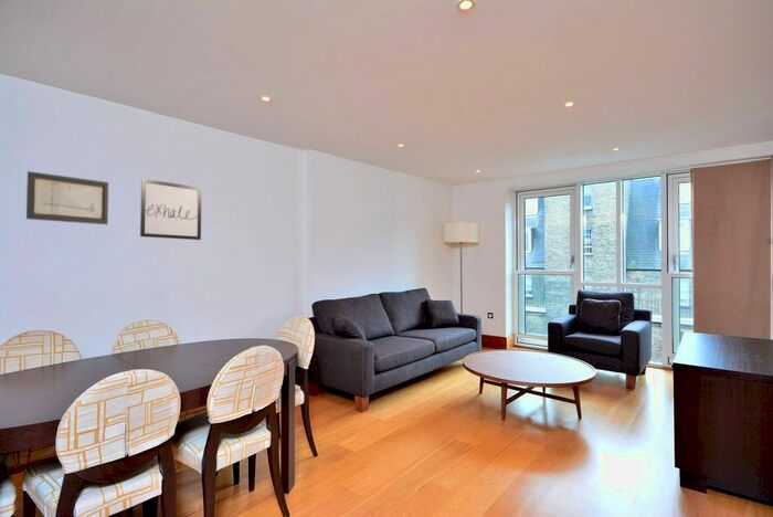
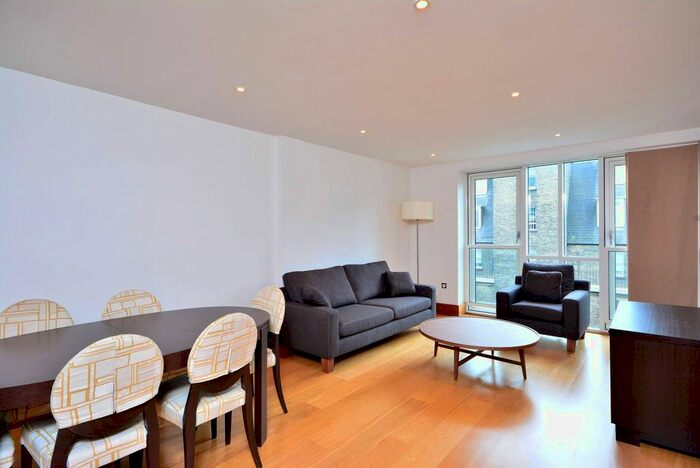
- wall art [25,170,109,225]
- wall art [139,178,203,241]
